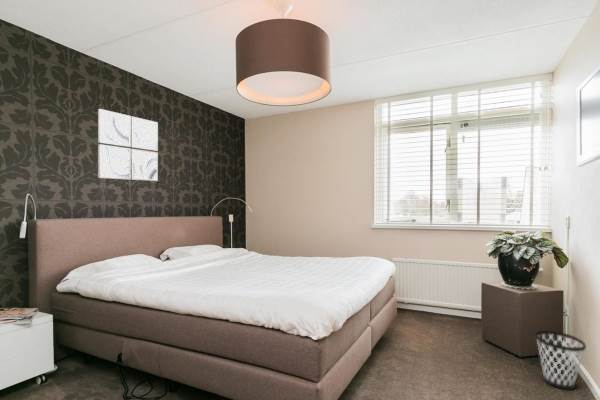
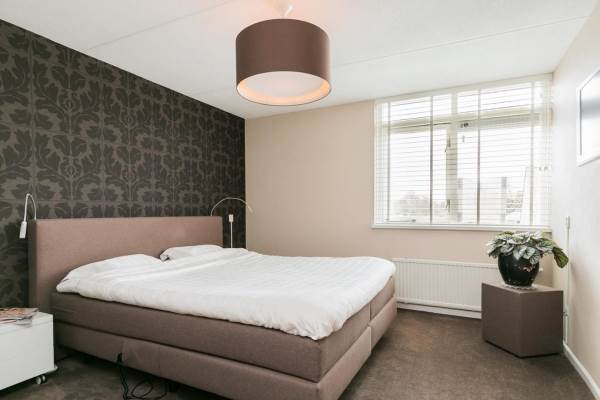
- wastebasket [534,330,587,391]
- wall art [97,108,159,182]
